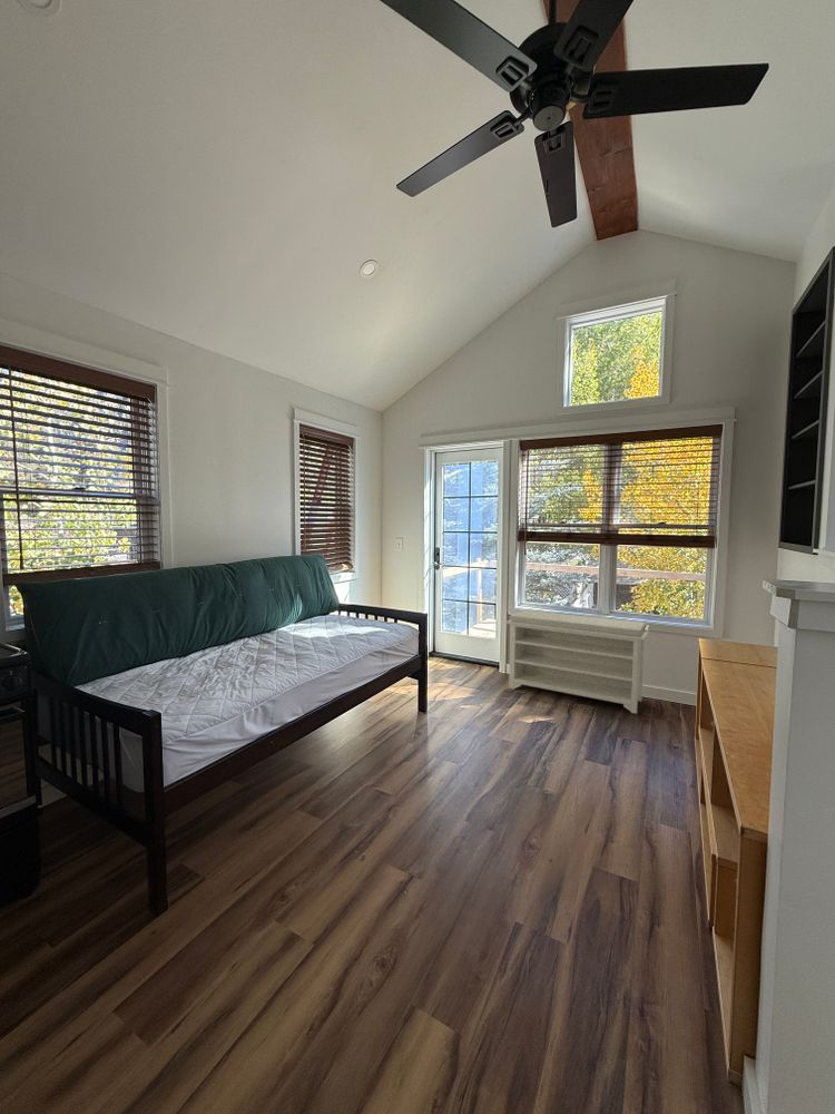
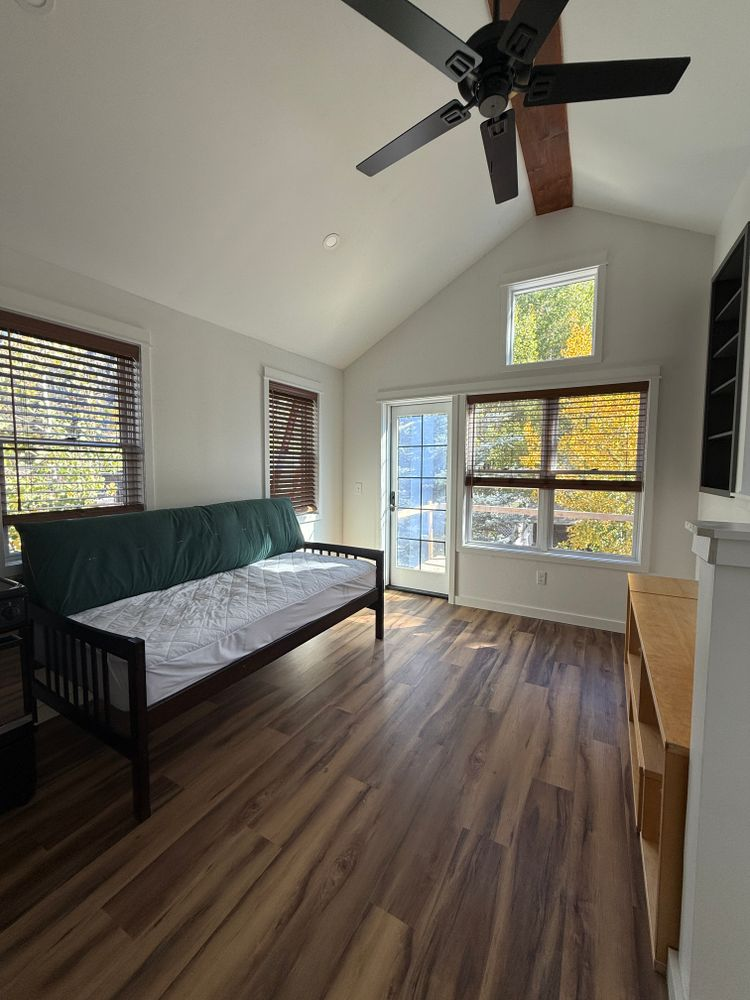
- bench [505,609,651,715]
